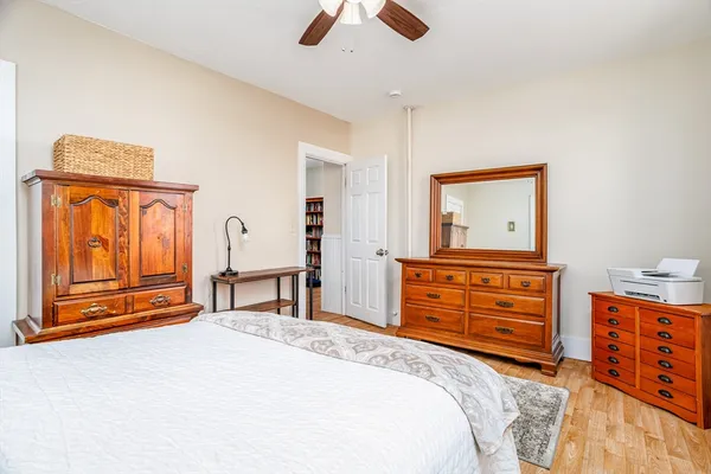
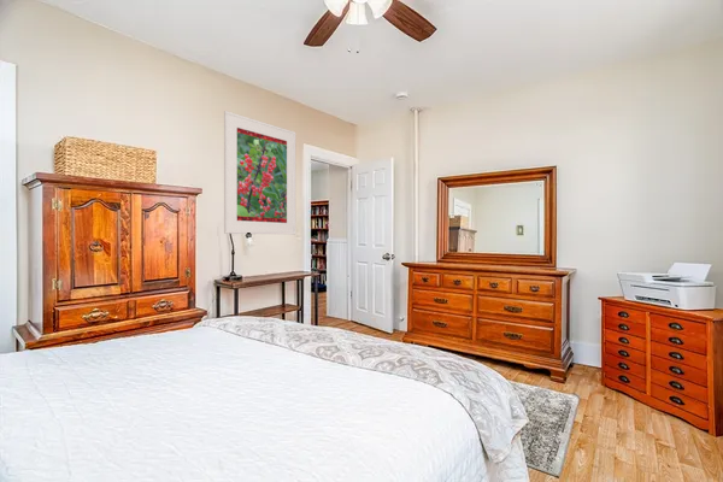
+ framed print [223,110,296,236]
